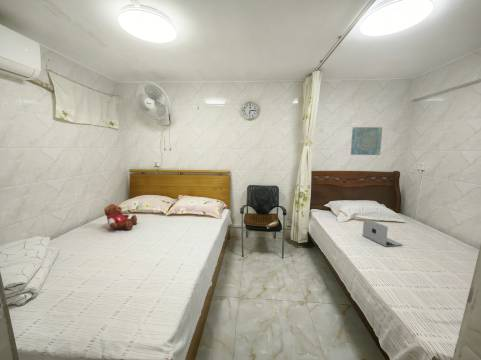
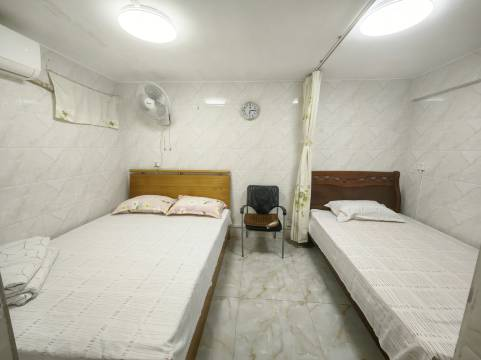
- wall art [350,126,383,156]
- teddy bear [103,203,138,231]
- laptop [362,217,403,247]
